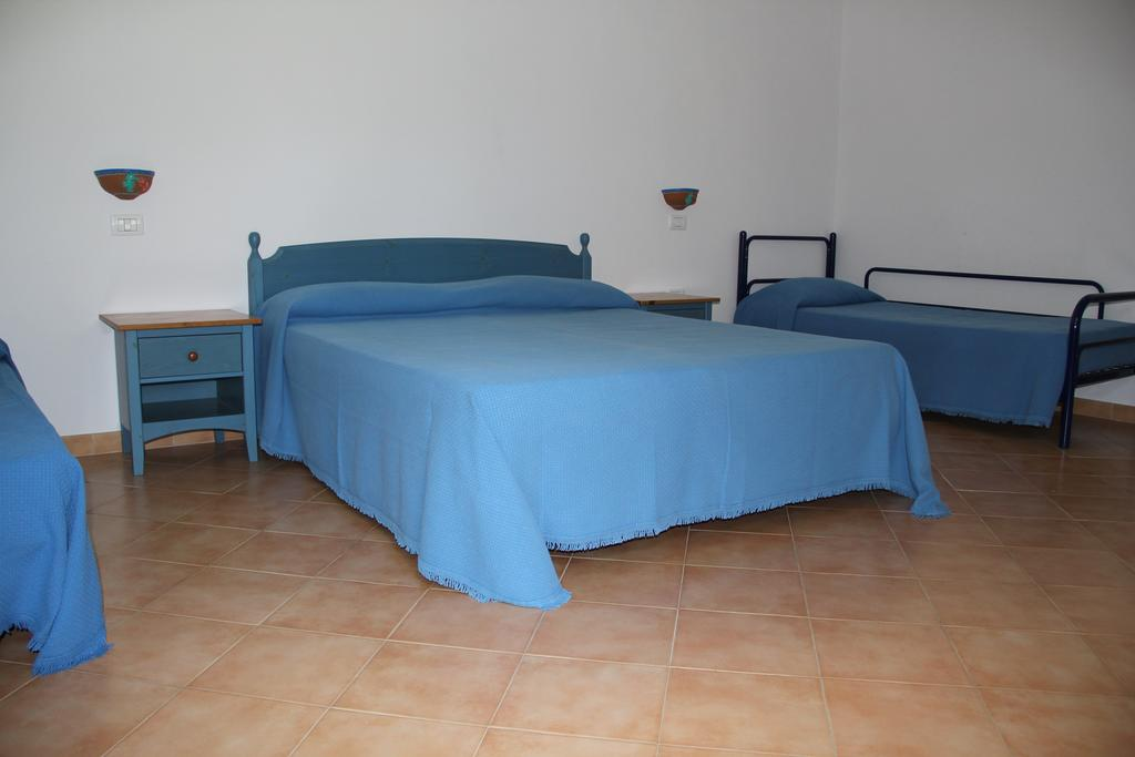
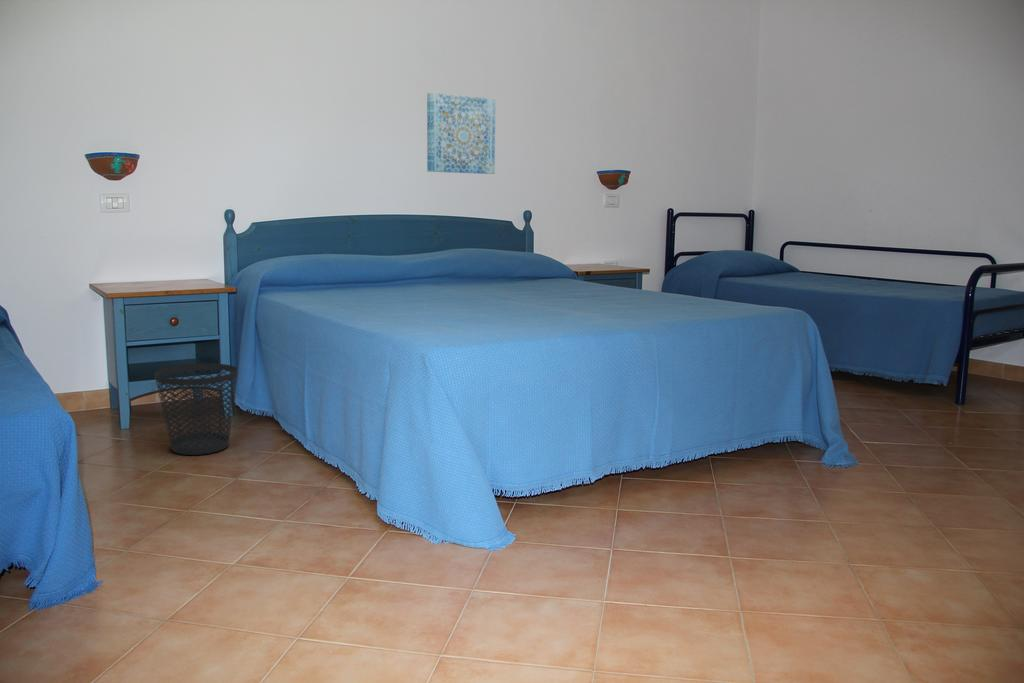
+ wall art [426,92,496,175]
+ wastebasket [153,362,239,456]
